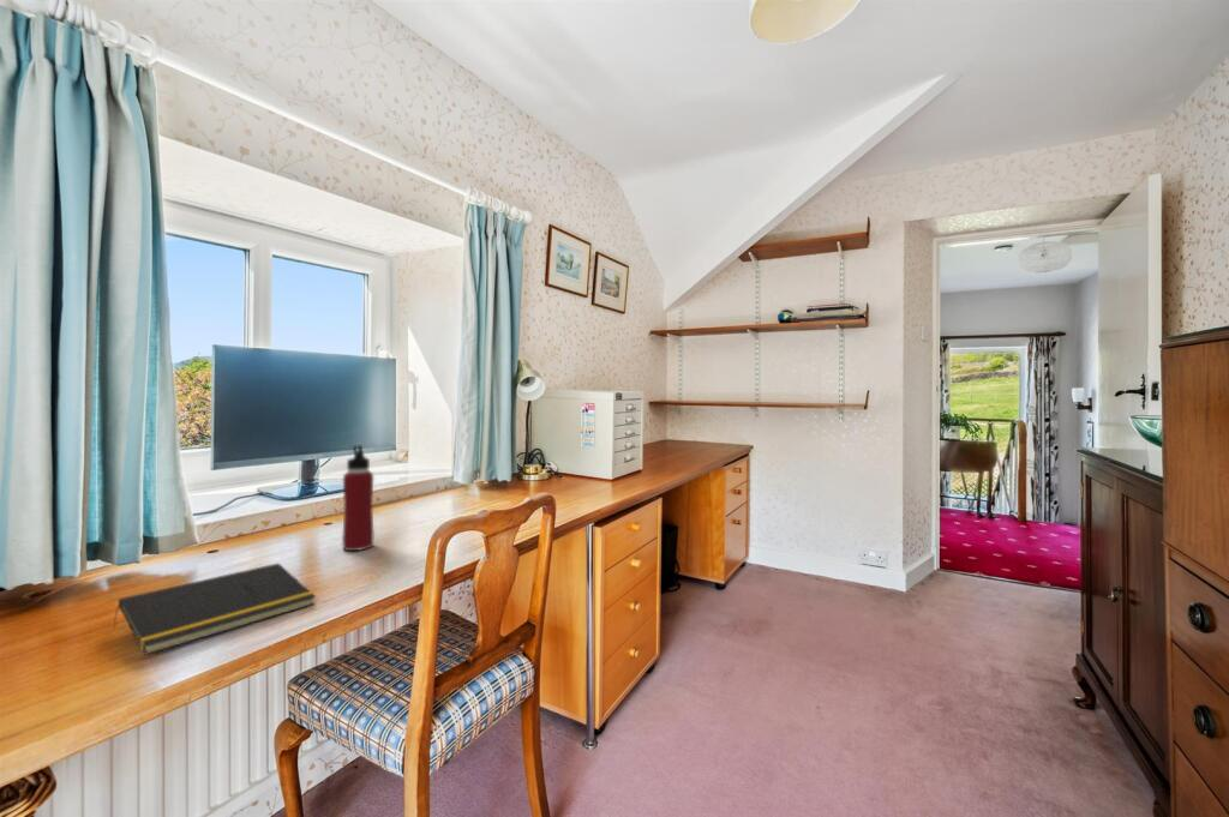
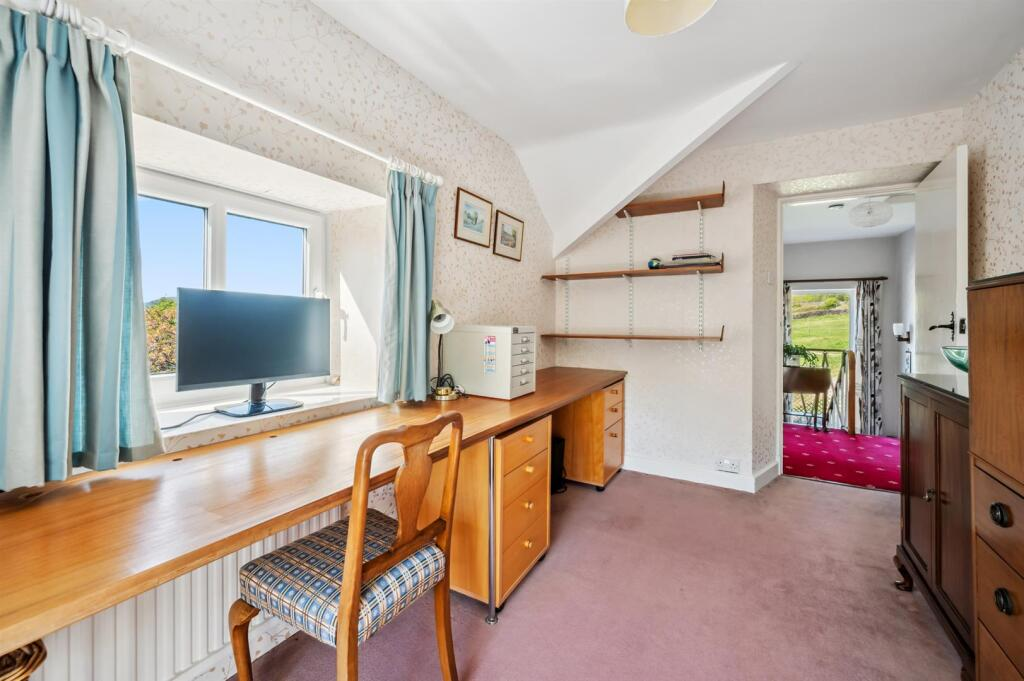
- water bottle [341,444,374,552]
- notepad [112,561,317,655]
